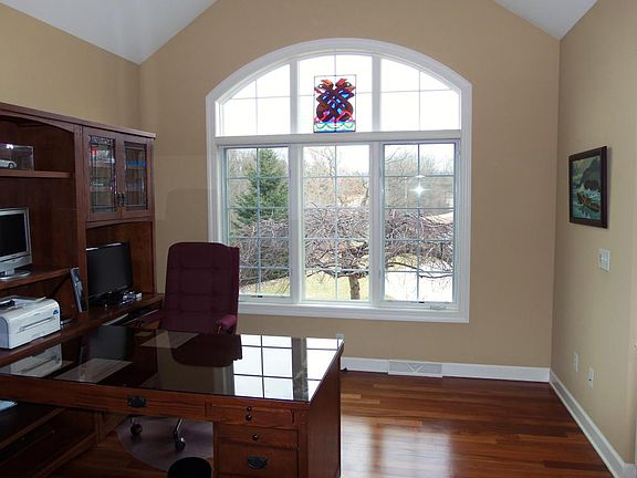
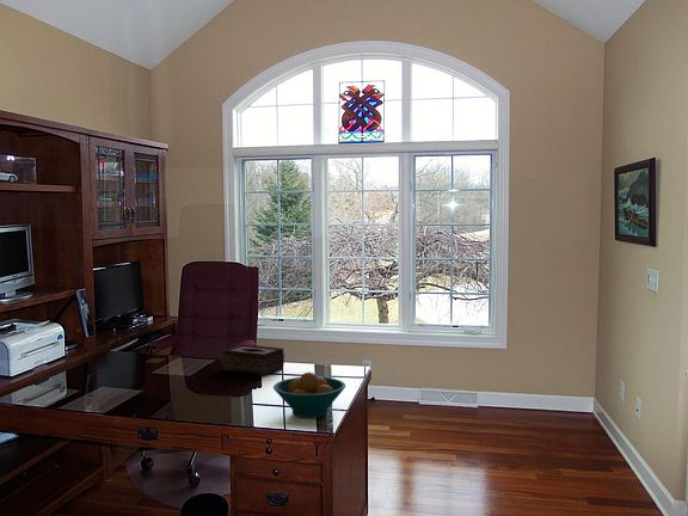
+ fruit bowl [272,371,346,419]
+ tissue box [222,343,285,376]
